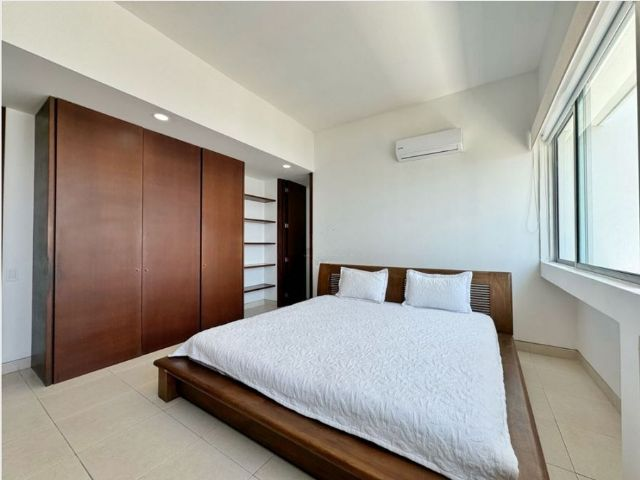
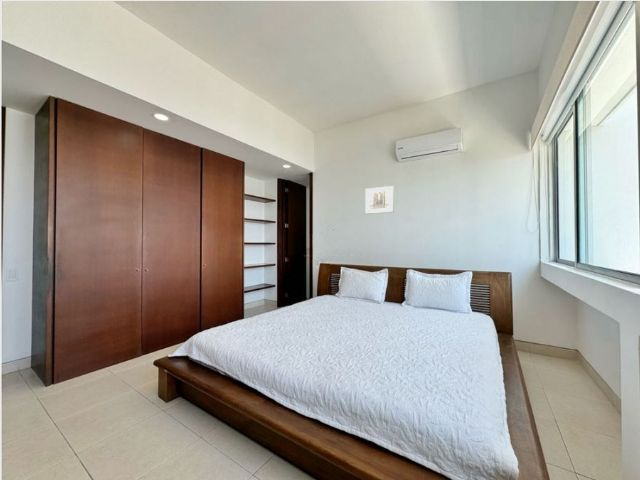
+ wall art [364,185,395,215]
